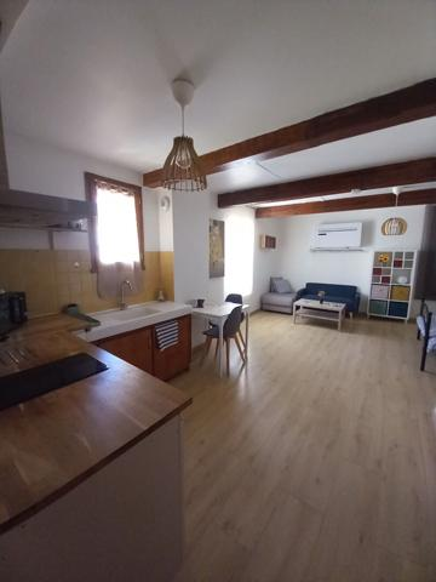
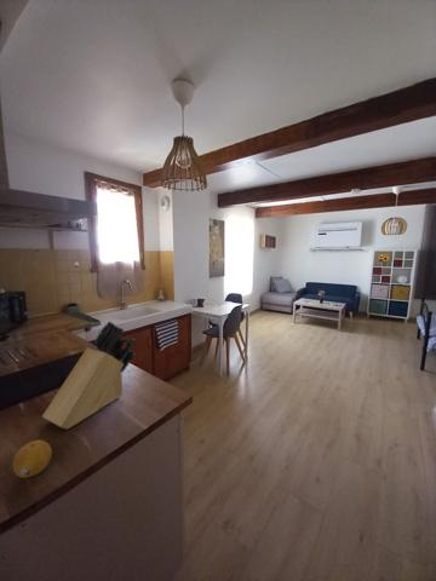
+ knife block [41,320,137,431]
+ fruit [12,439,53,479]
